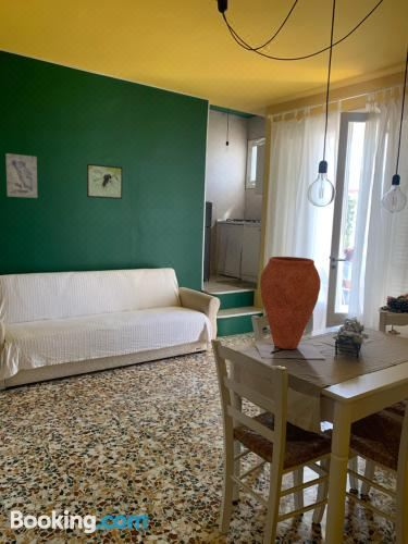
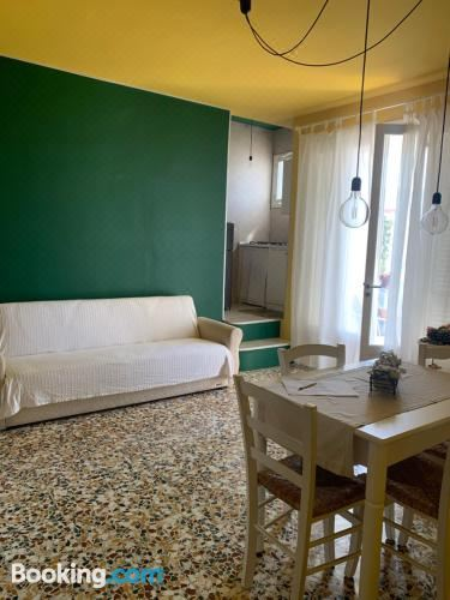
- wall art [4,152,38,199]
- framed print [86,162,124,200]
- vase [259,256,322,350]
